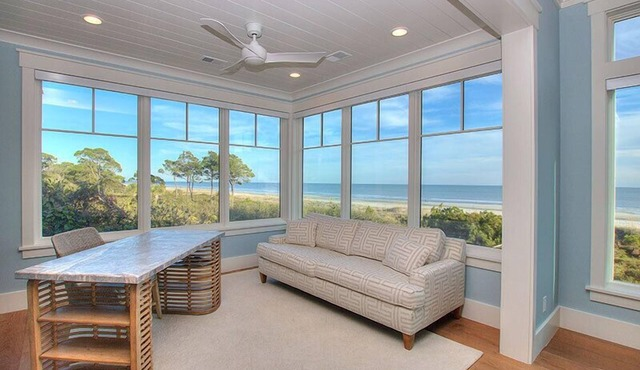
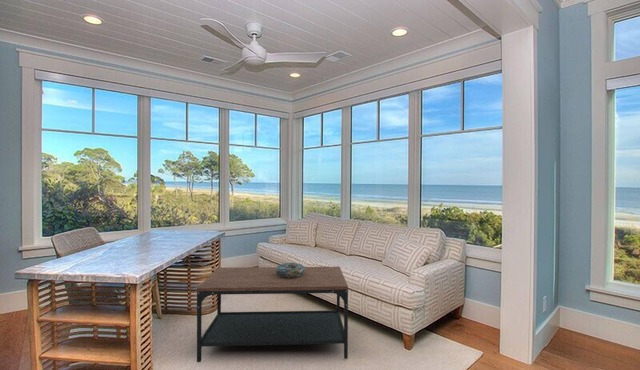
+ coffee table [196,266,349,363]
+ decorative bowl [275,261,305,278]
